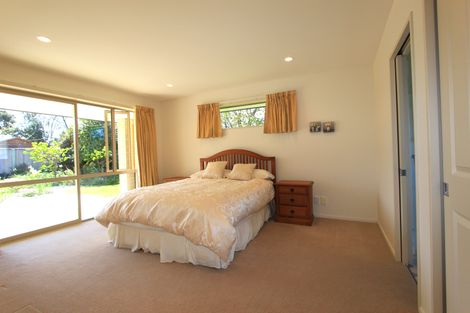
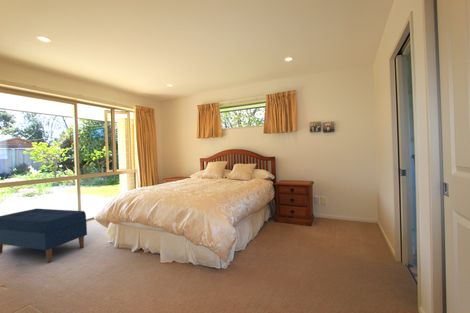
+ bench [0,208,88,263]
